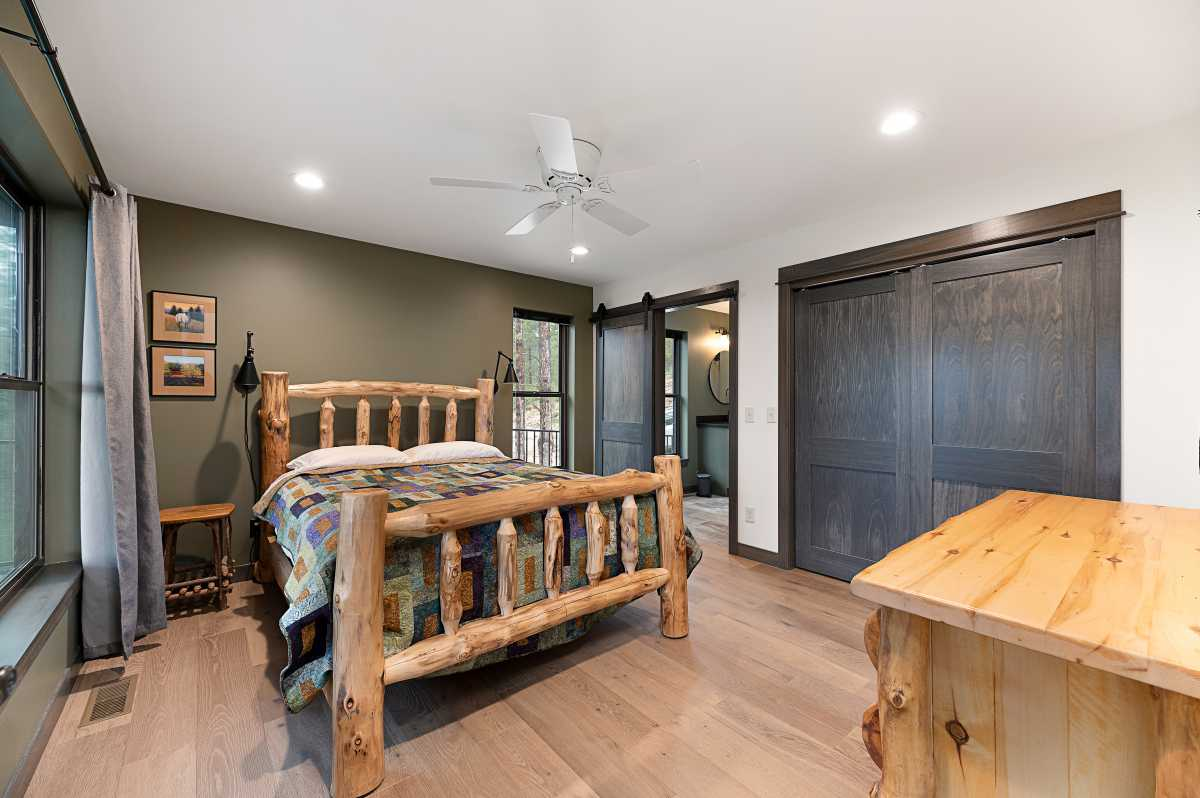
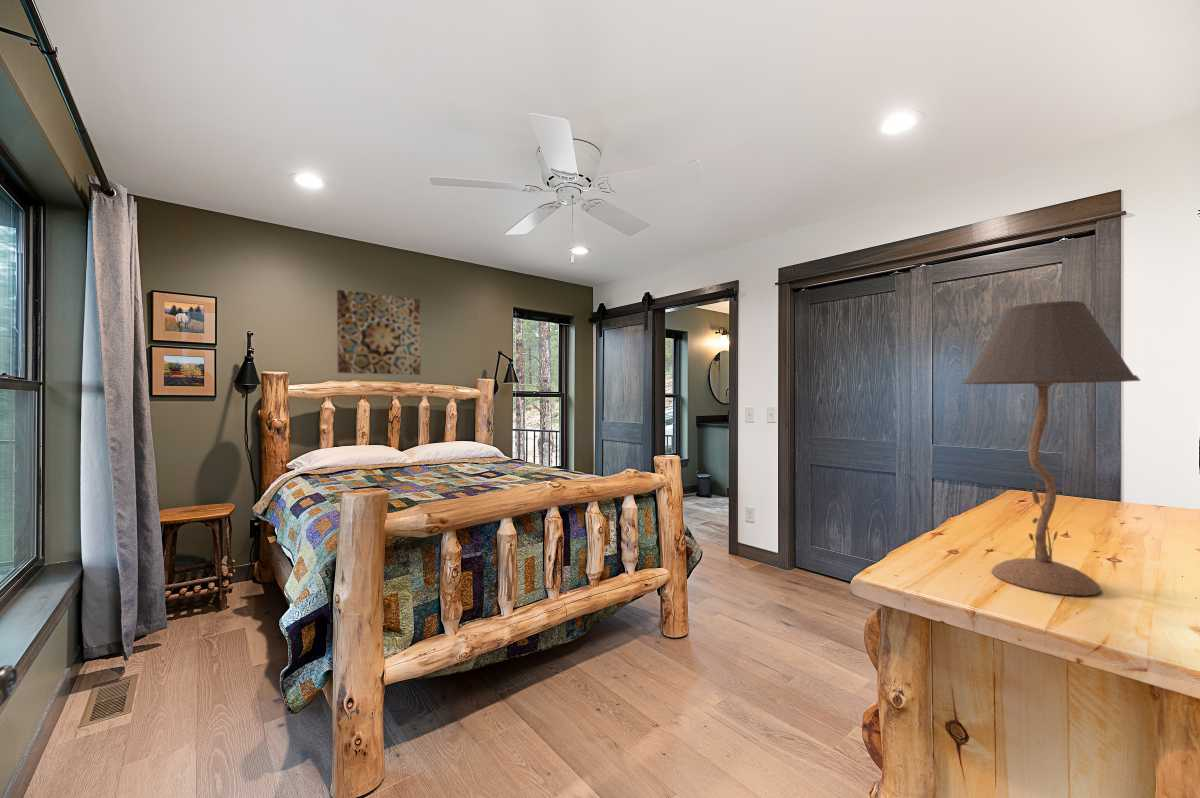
+ wall art [336,289,421,376]
+ table lamp [960,300,1142,597]
